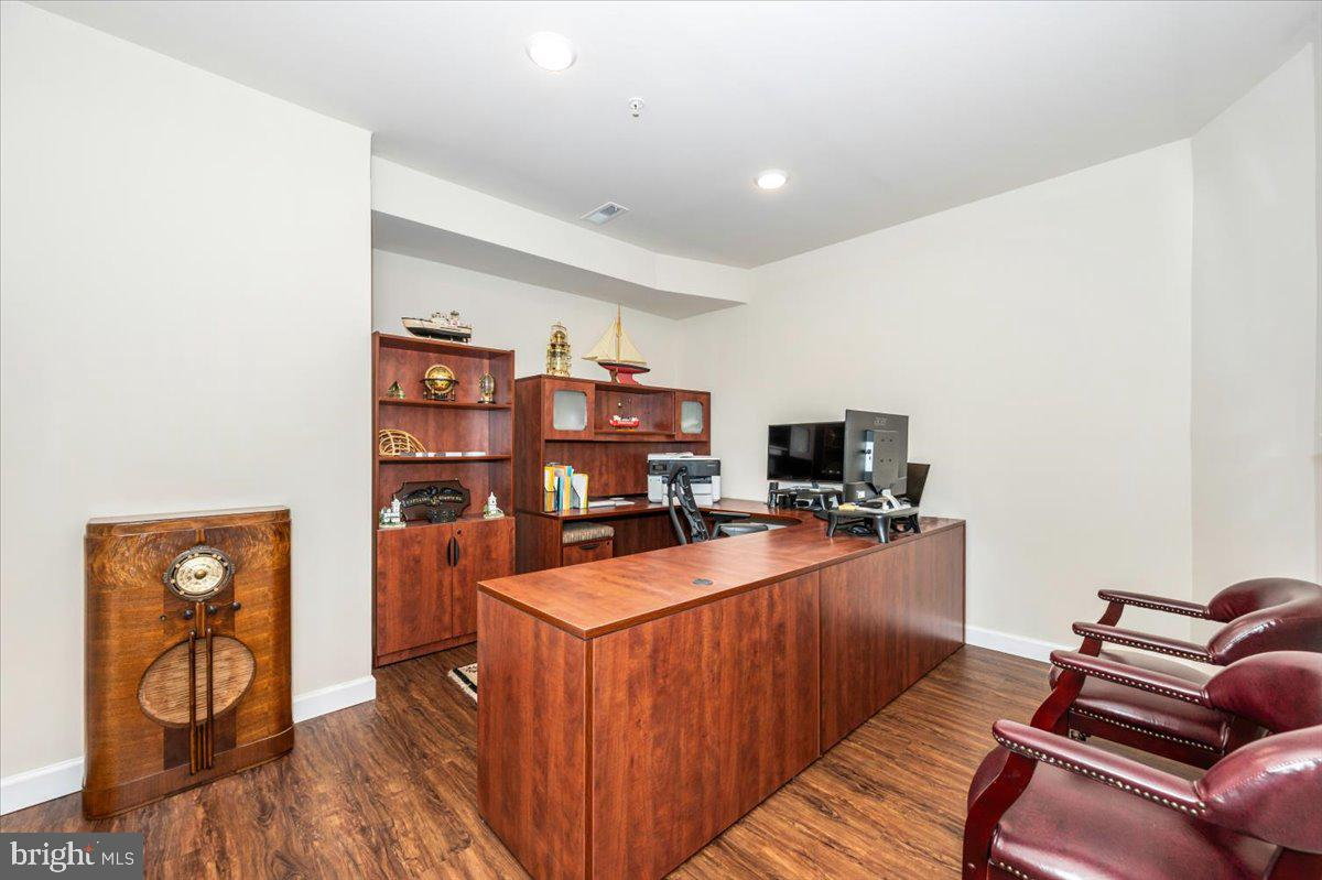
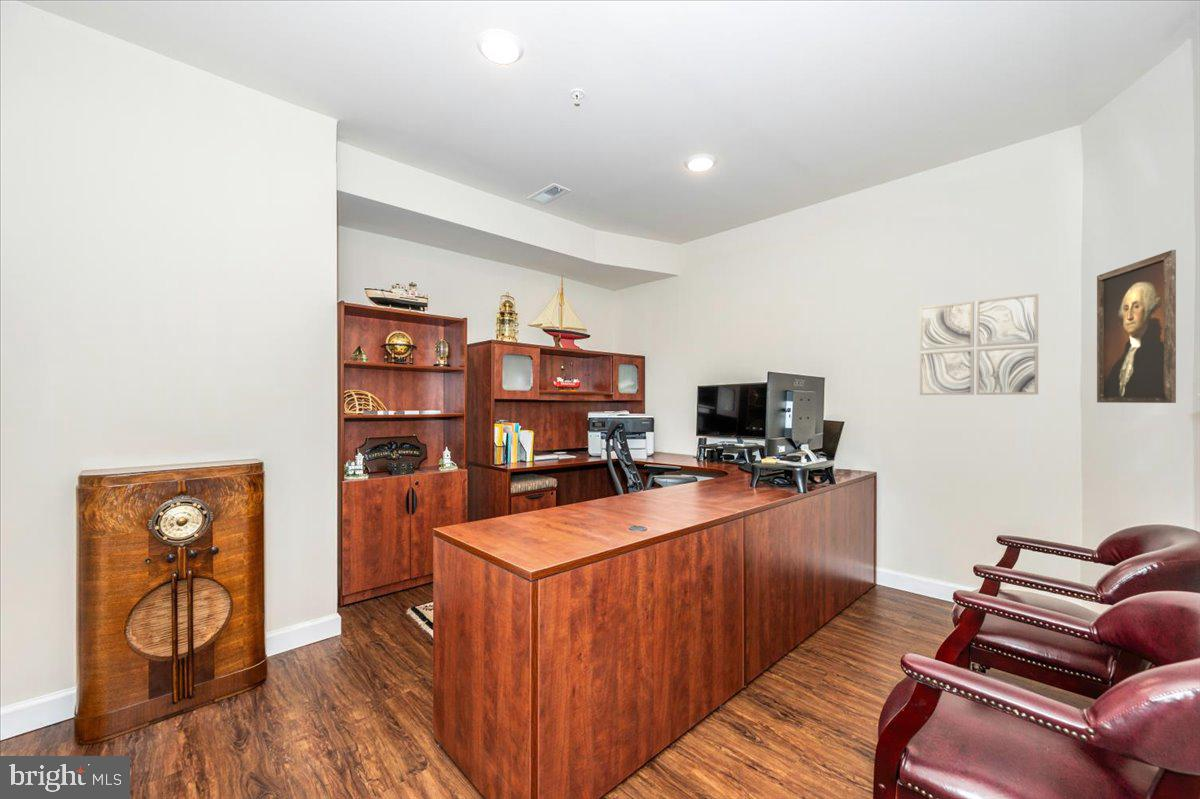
+ wall art [919,293,1039,396]
+ portrait [1096,249,1177,404]
